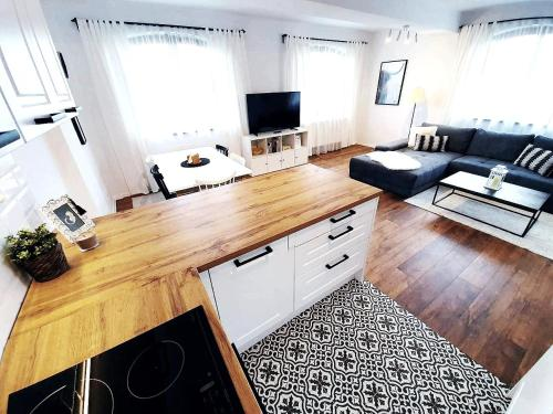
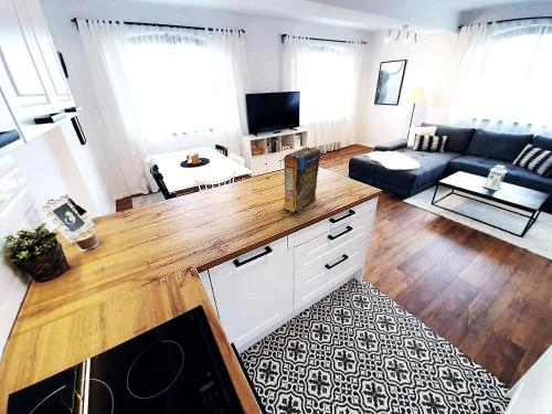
+ cereal box [280,146,321,214]
